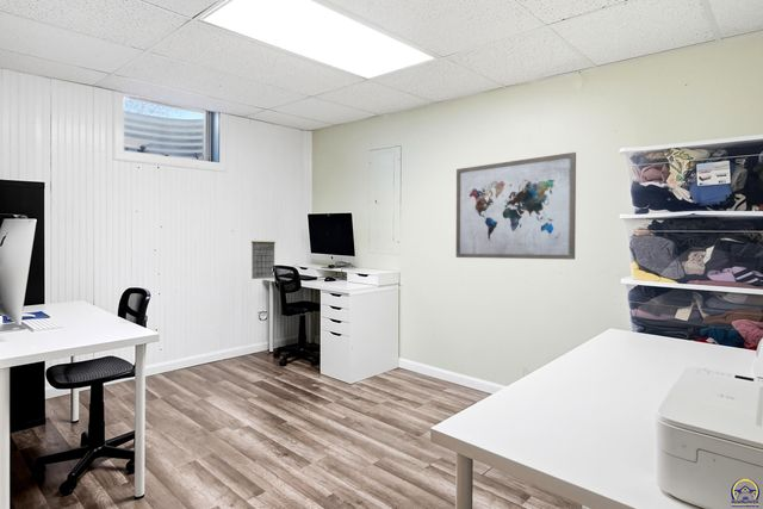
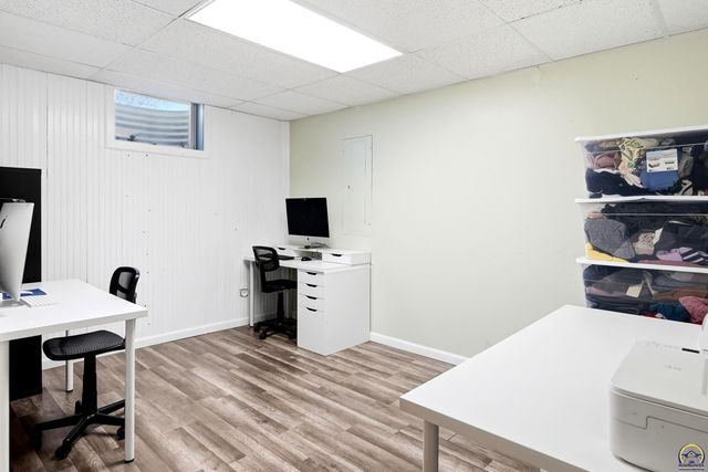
- wall art [455,151,577,261]
- calendar [250,240,277,280]
